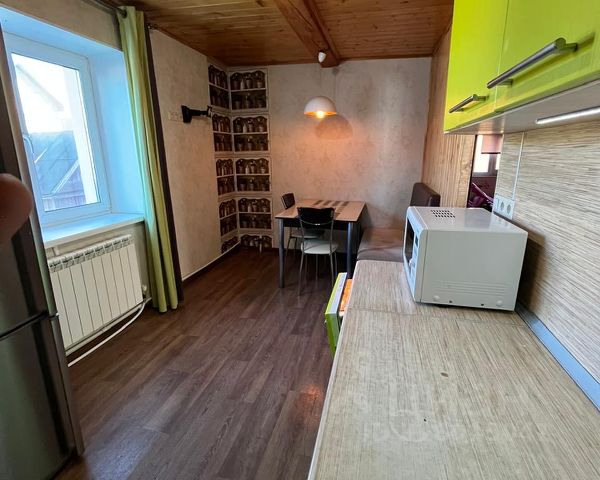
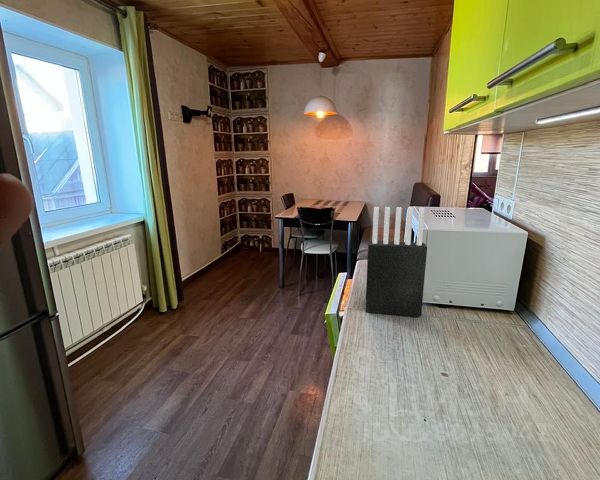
+ knife block [365,206,428,317]
